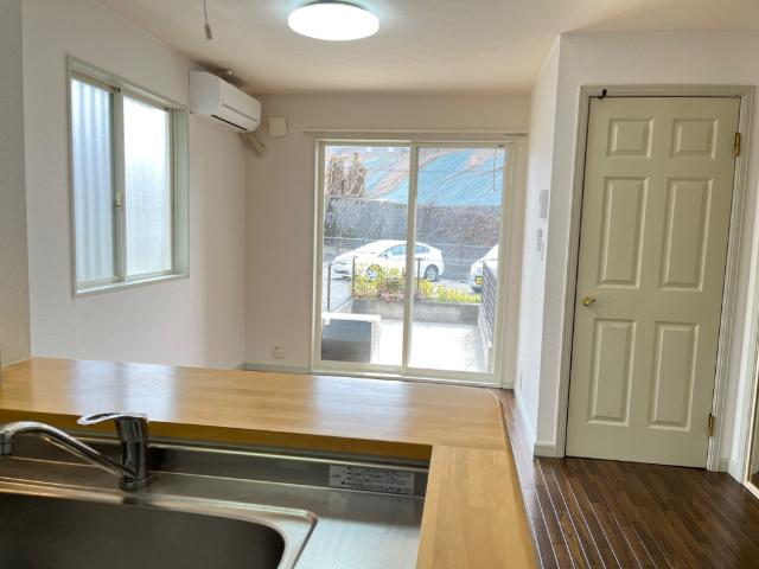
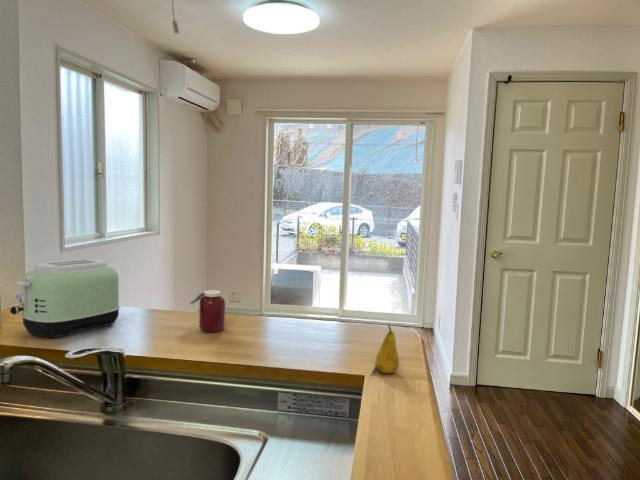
+ toaster [9,258,121,339]
+ jar [185,288,226,333]
+ fruit [374,325,400,374]
